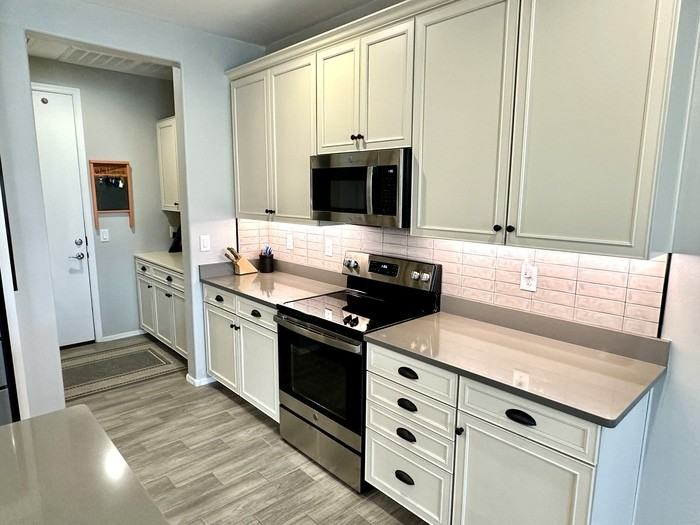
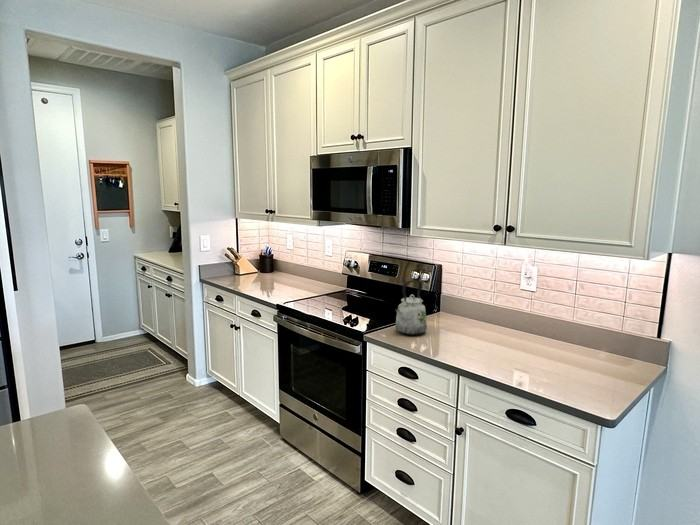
+ kettle [394,279,428,336]
